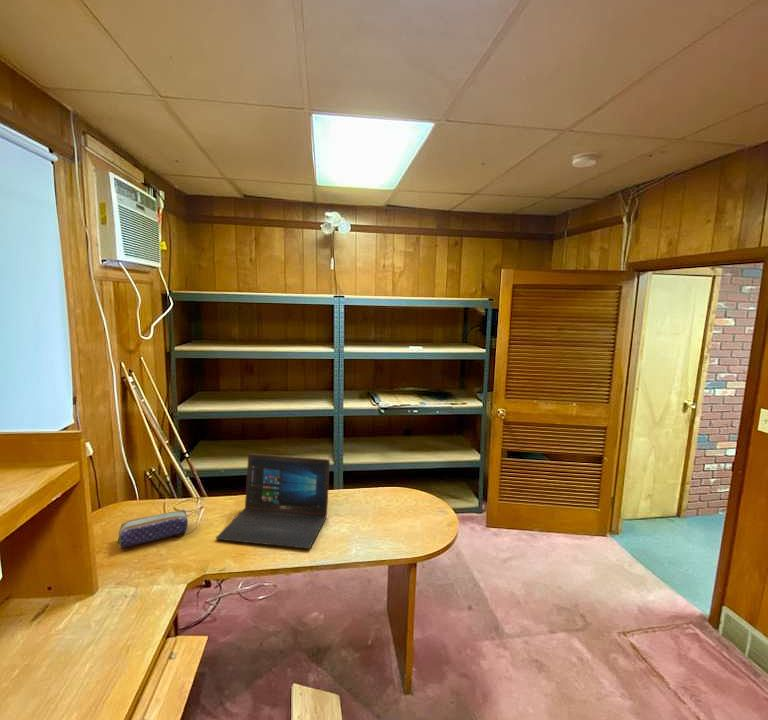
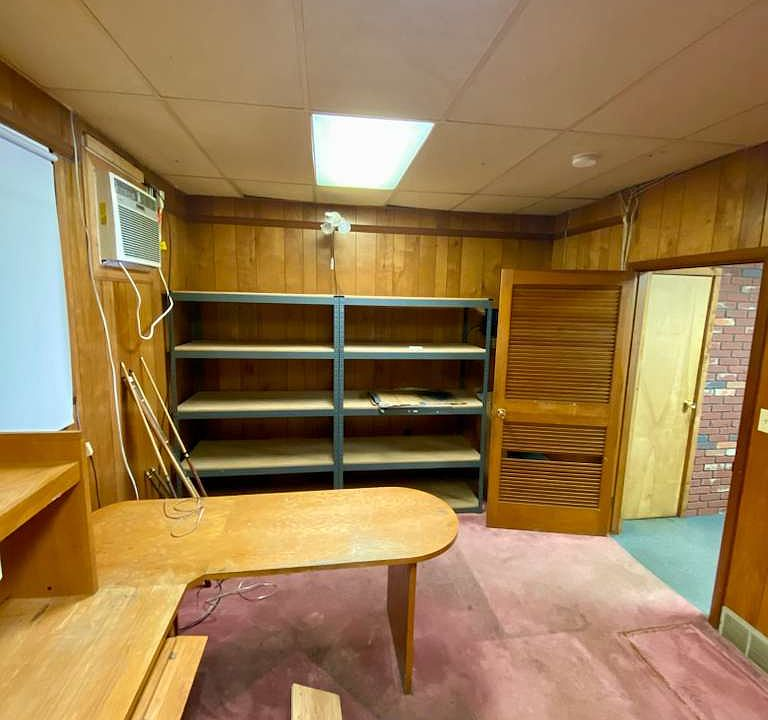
- laptop [215,453,331,550]
- pencil case [117,509,189,548]
